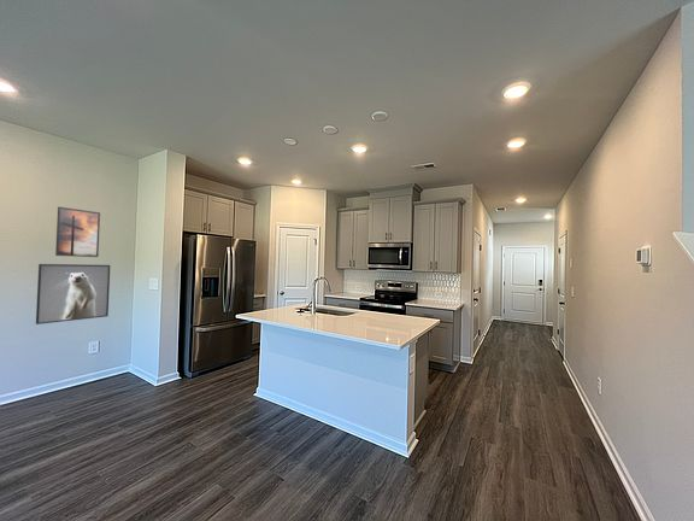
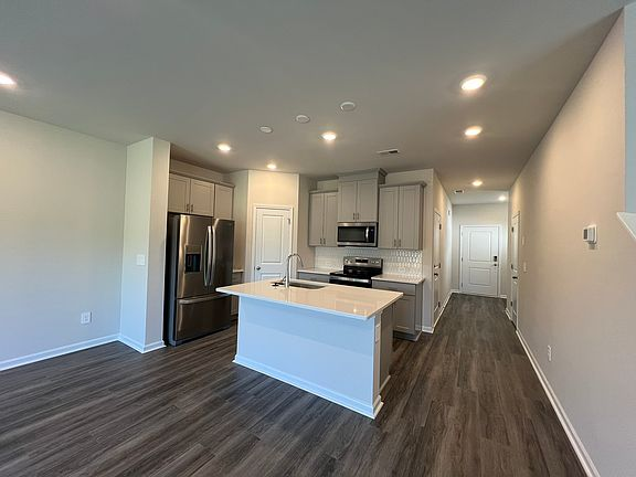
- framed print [54,206,101,258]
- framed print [35,263,111,326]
